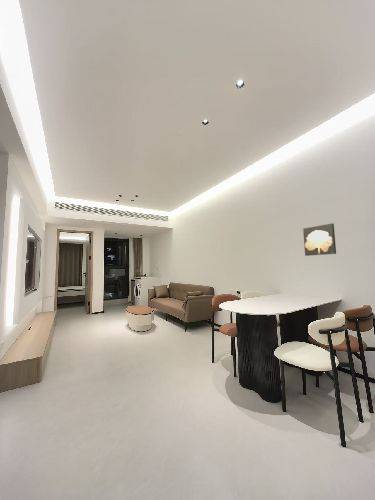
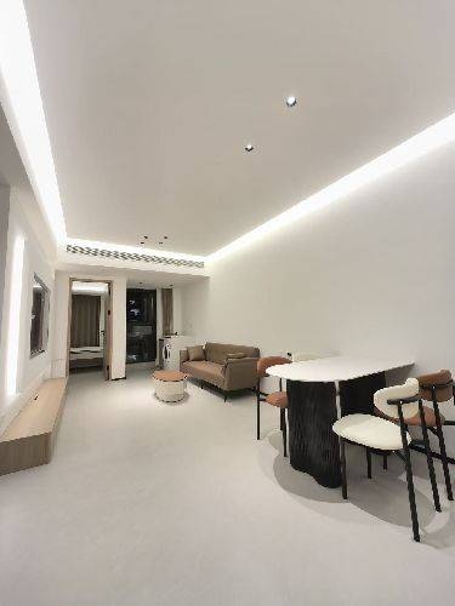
- wall art [302,222,337,257]
